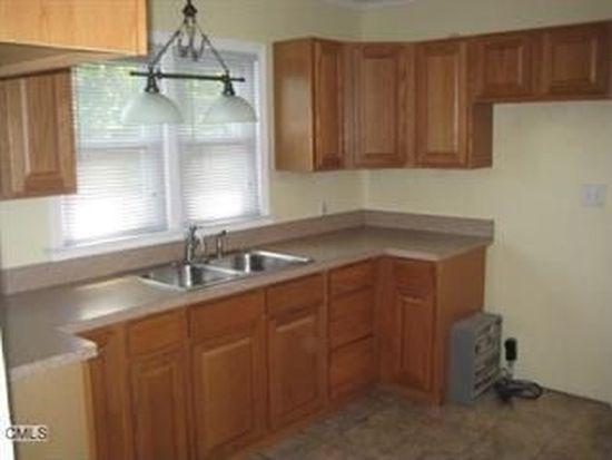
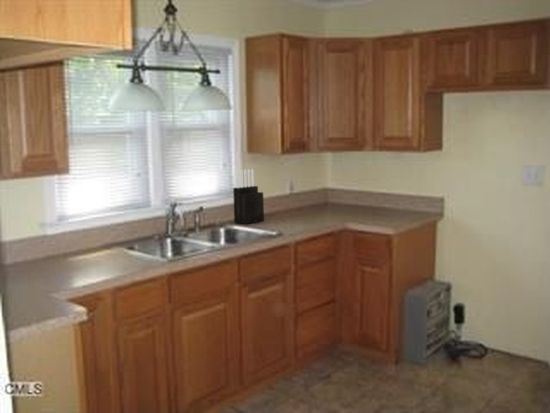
+ knife block [232,168,265,225]
